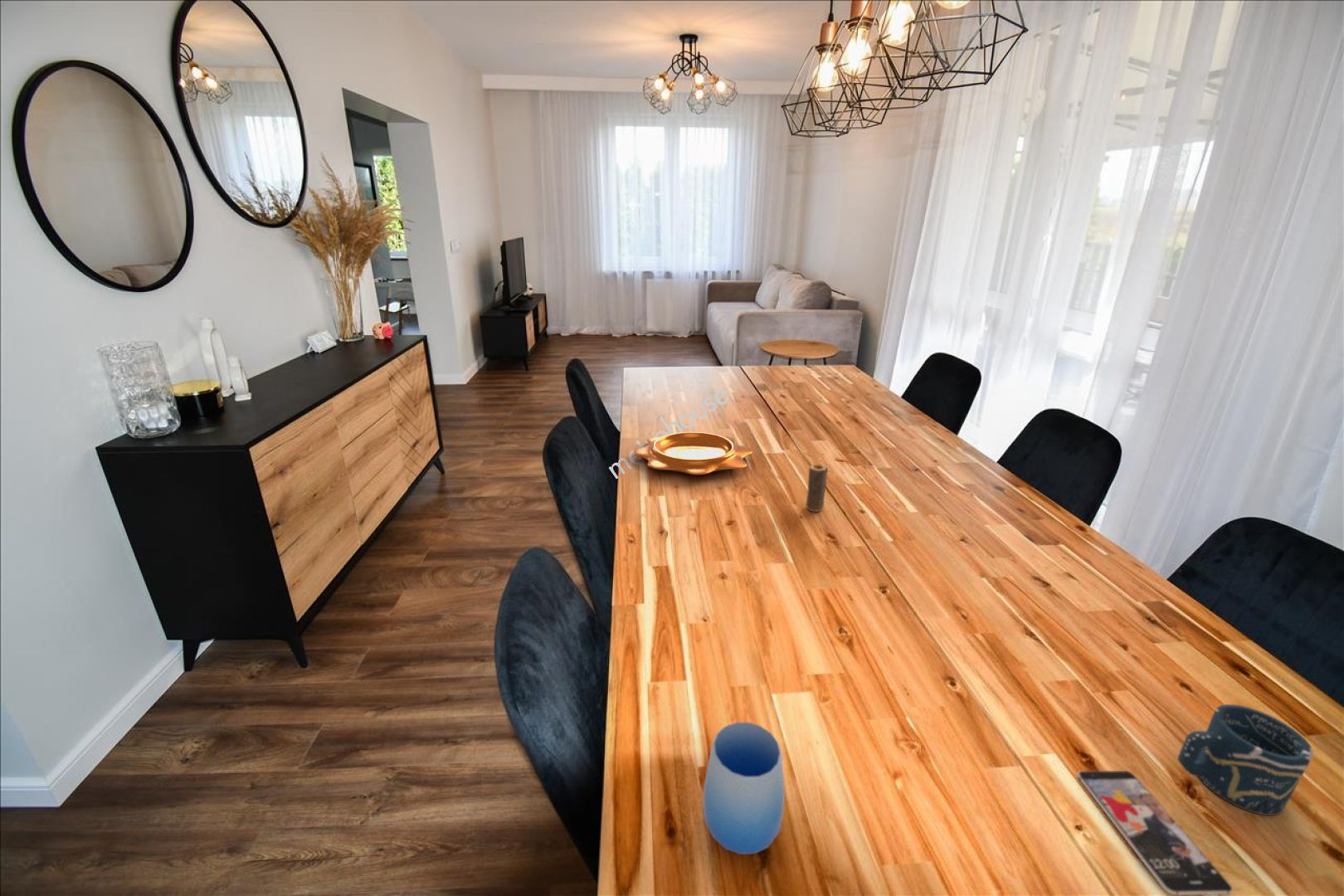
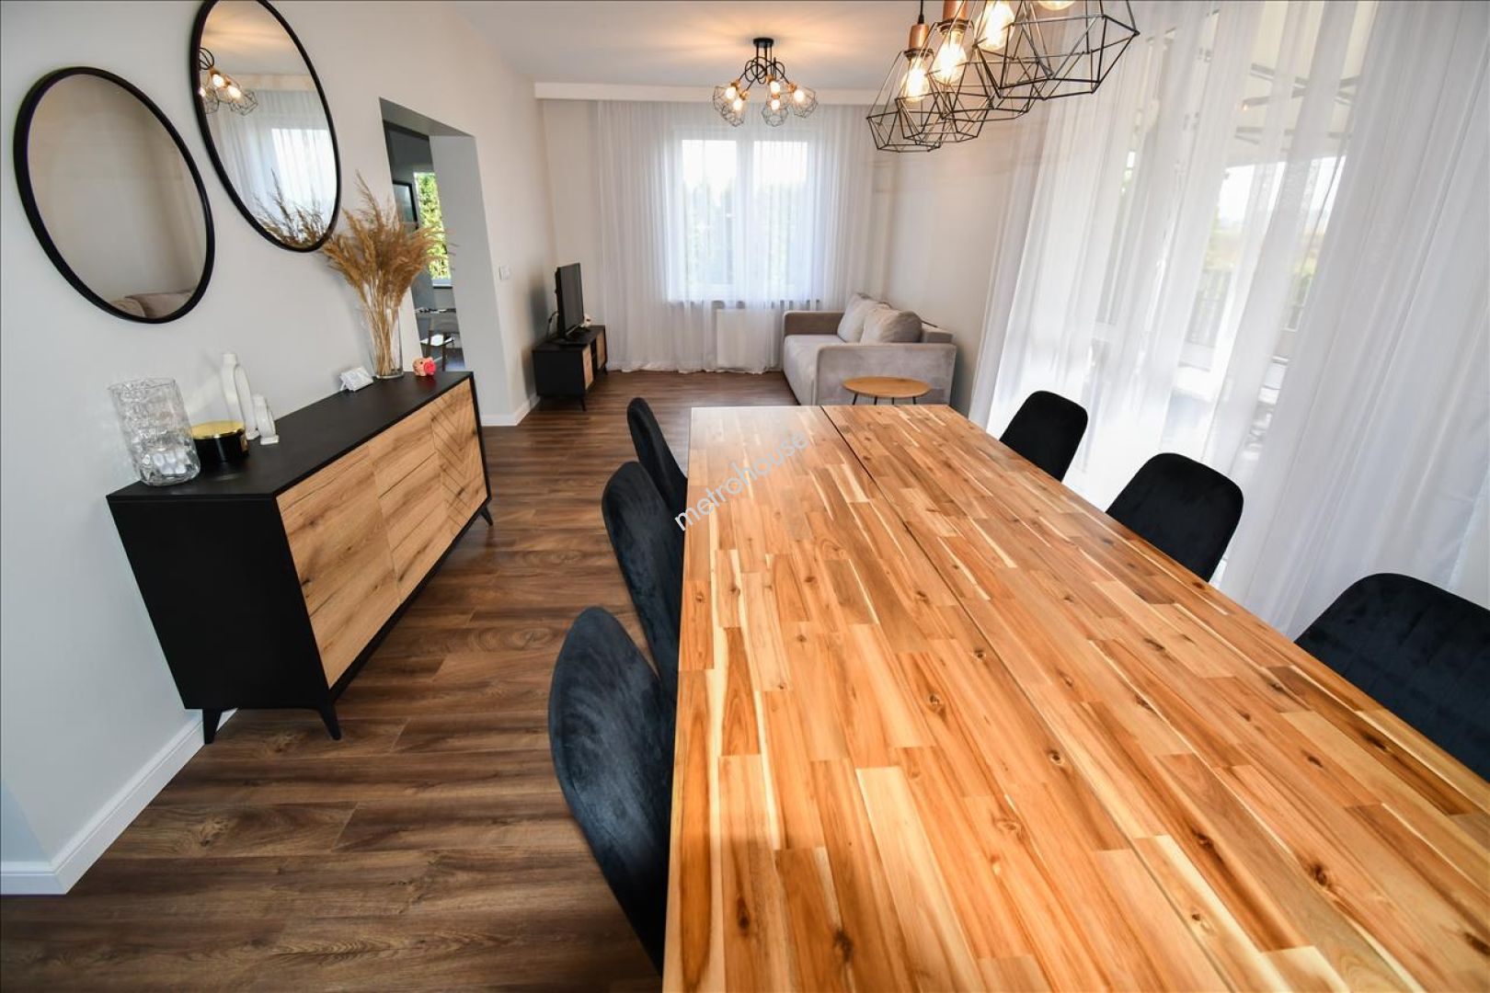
- candle [806,463,829,513]
- smartphone [1076,770,1234,896]
- cup [702,722,786,855]
- decorative bowl [633,431,753,475]
- cup [1177,704,1314,816]
